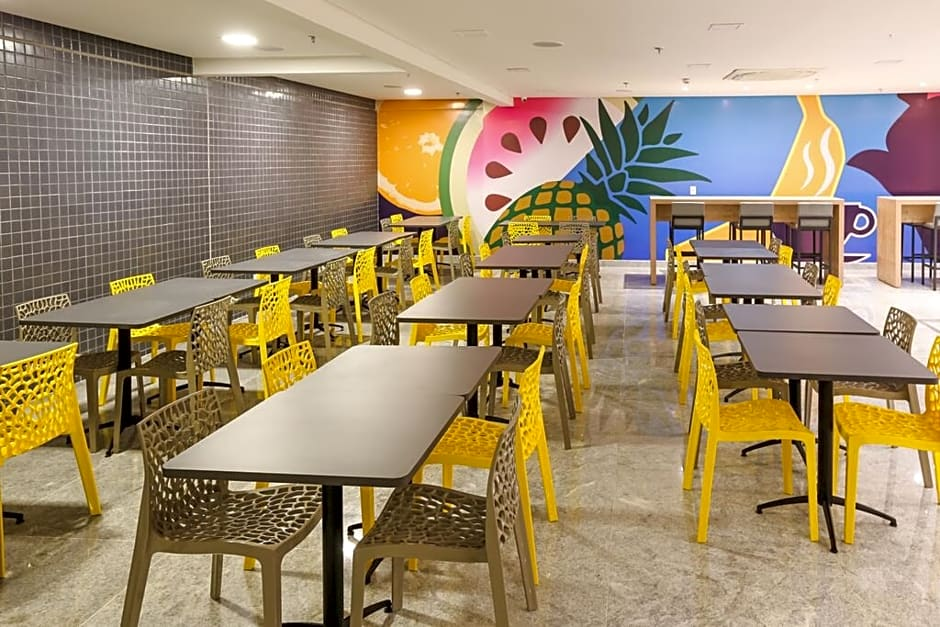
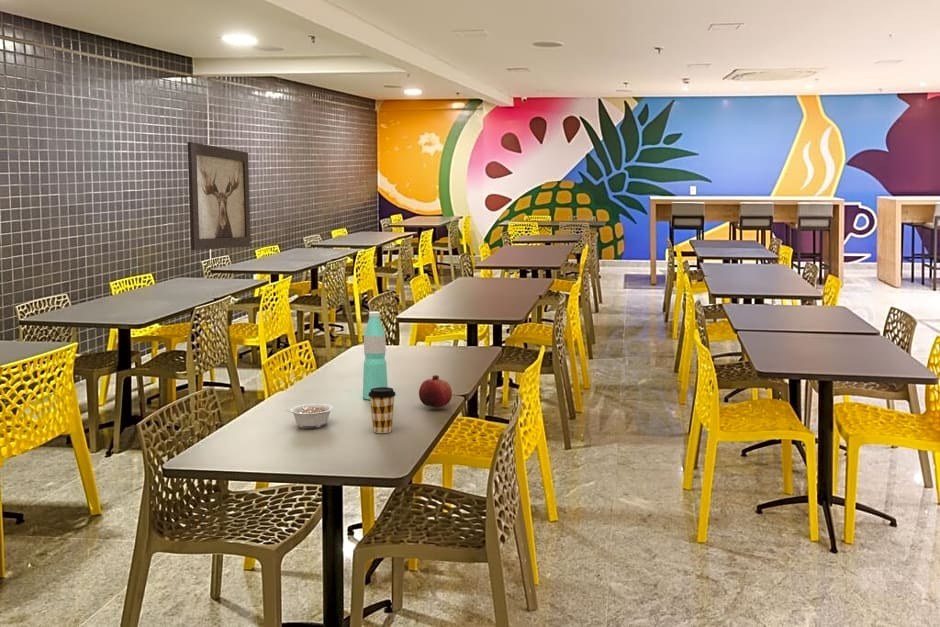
+ legume [284,403,334,429]
+ wall art [186,141,252,251]
+ coffee cup [368,387,397,434]
+ fruit [418,374,453,409]
+ water bottle [362,311,389,400]
